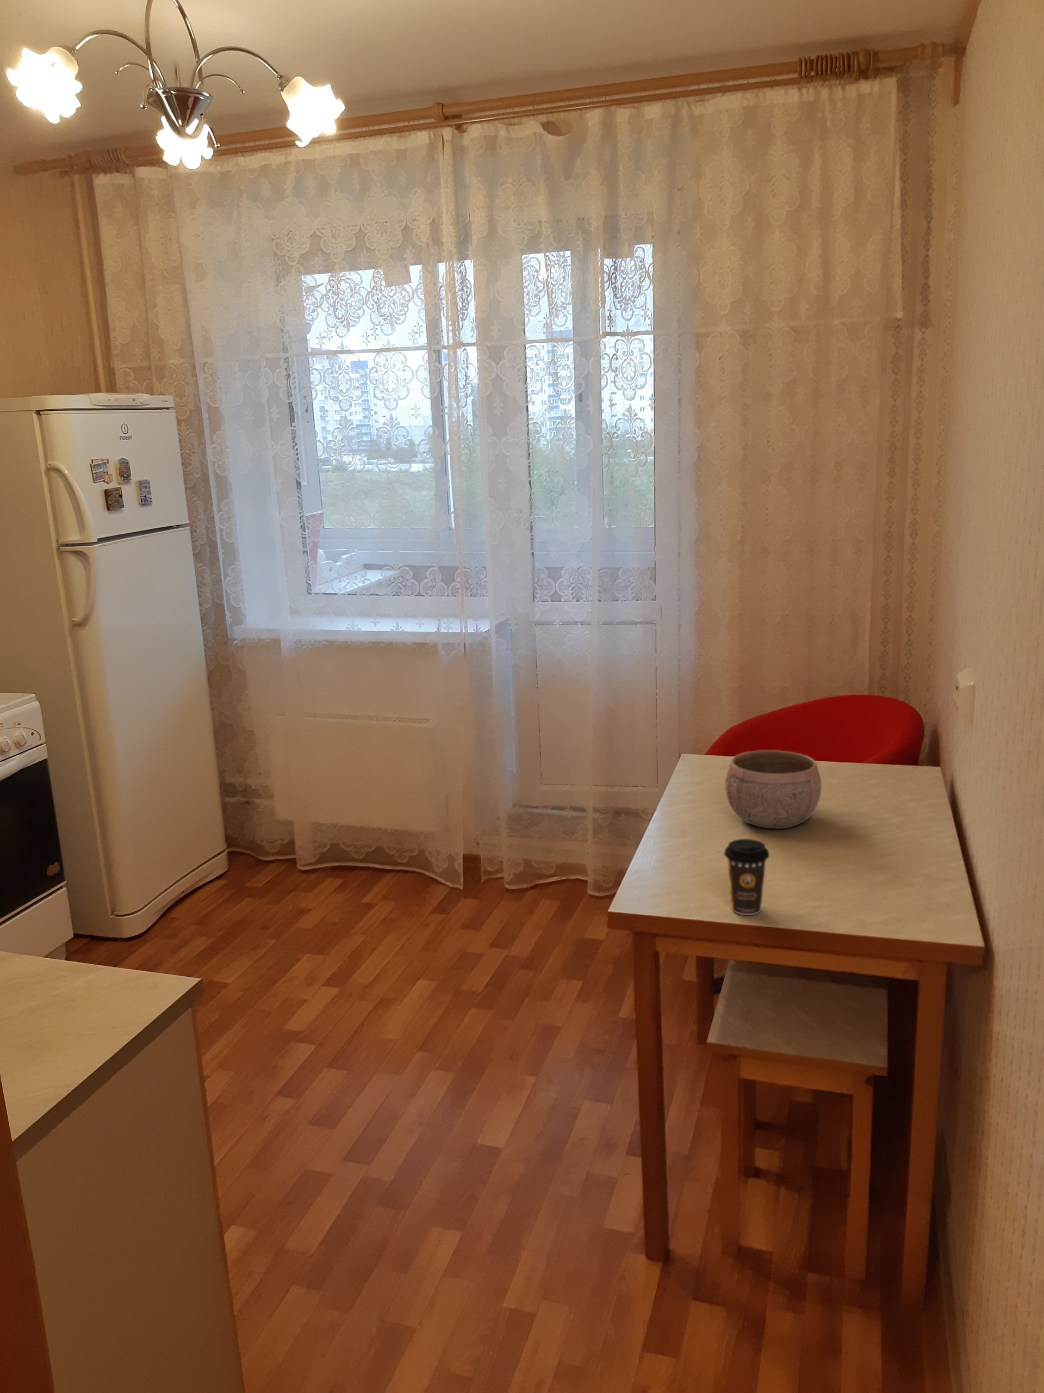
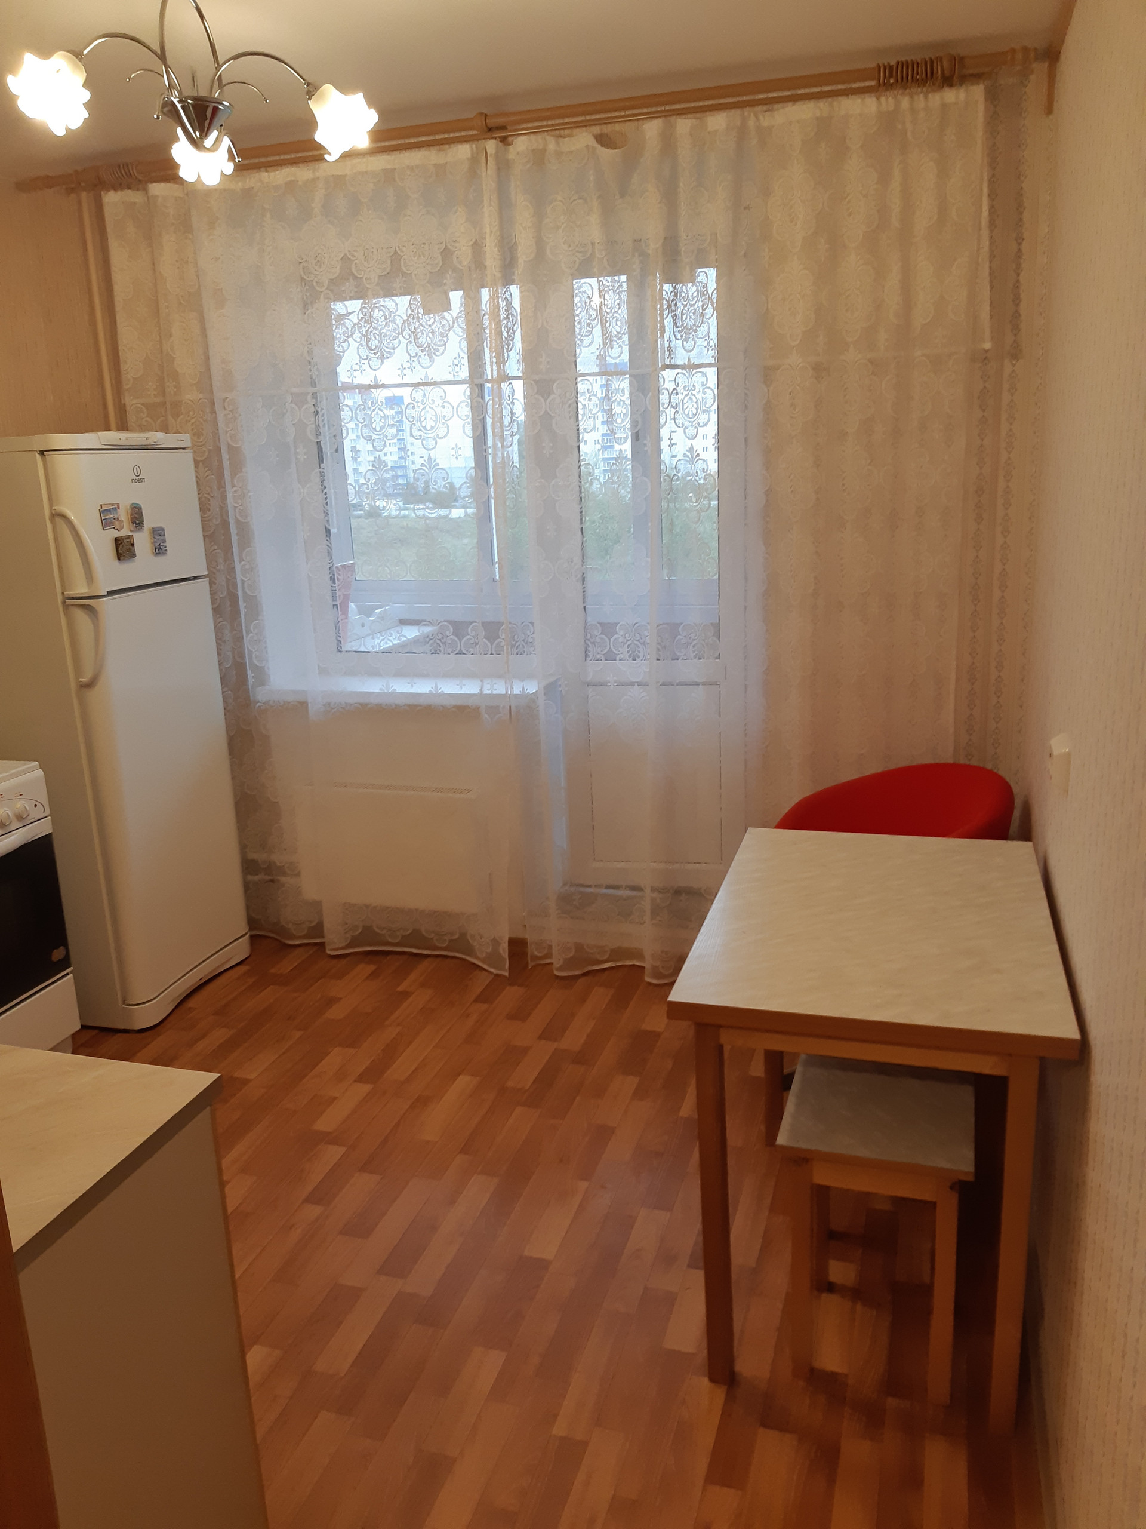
- coffee cup [724,838,770,916]
- bowl [725,750,821,830]
